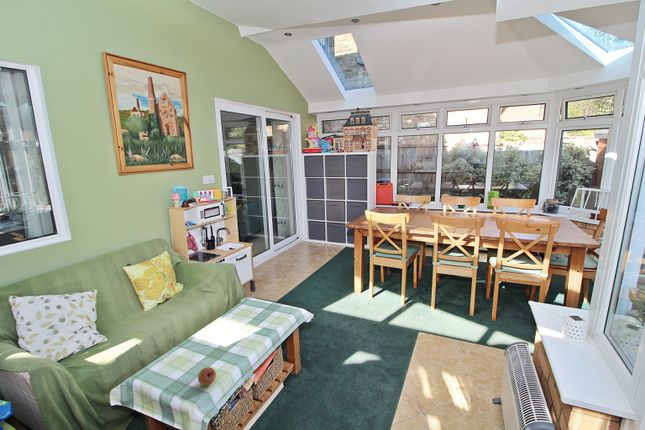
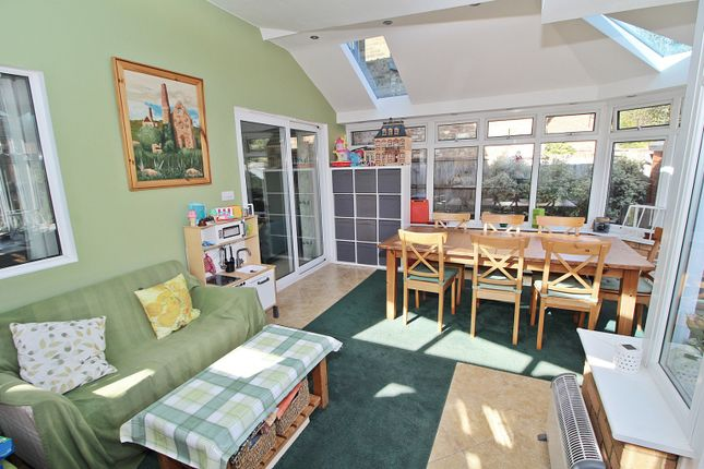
- fruit [197,366,217,387]
